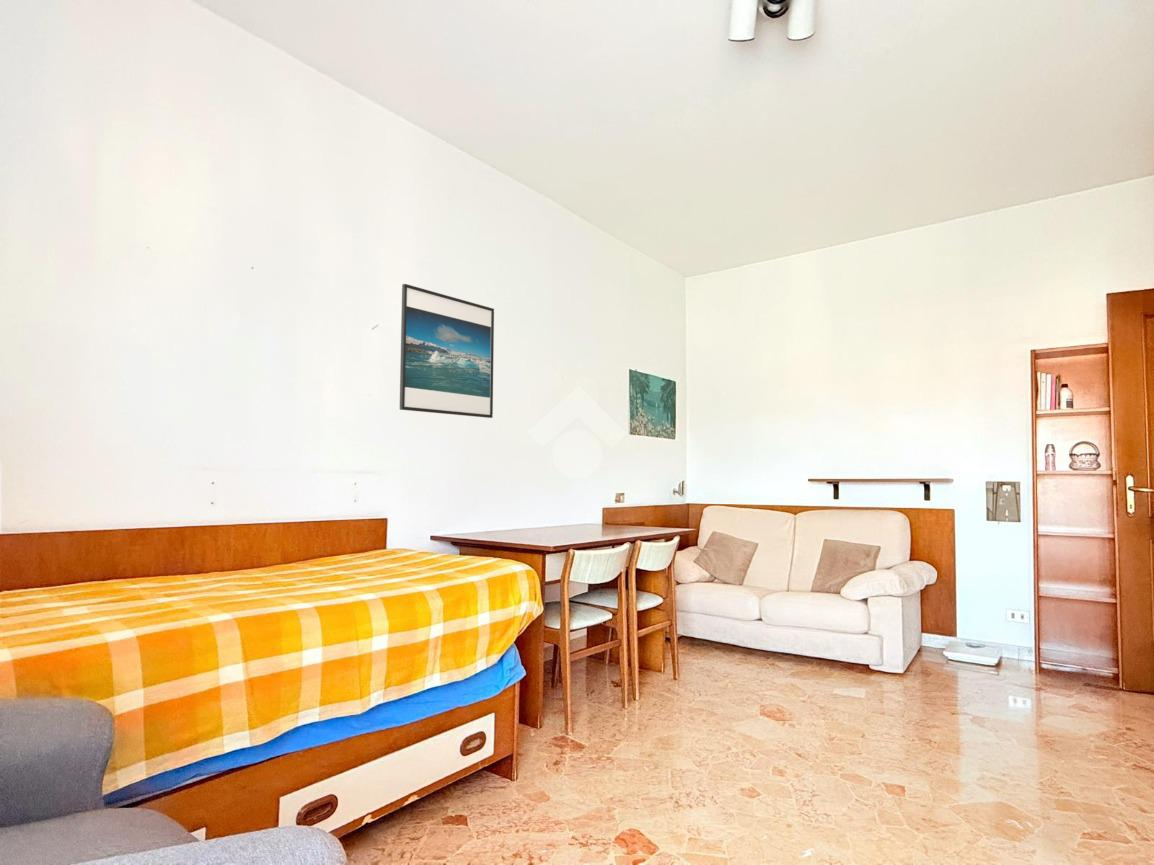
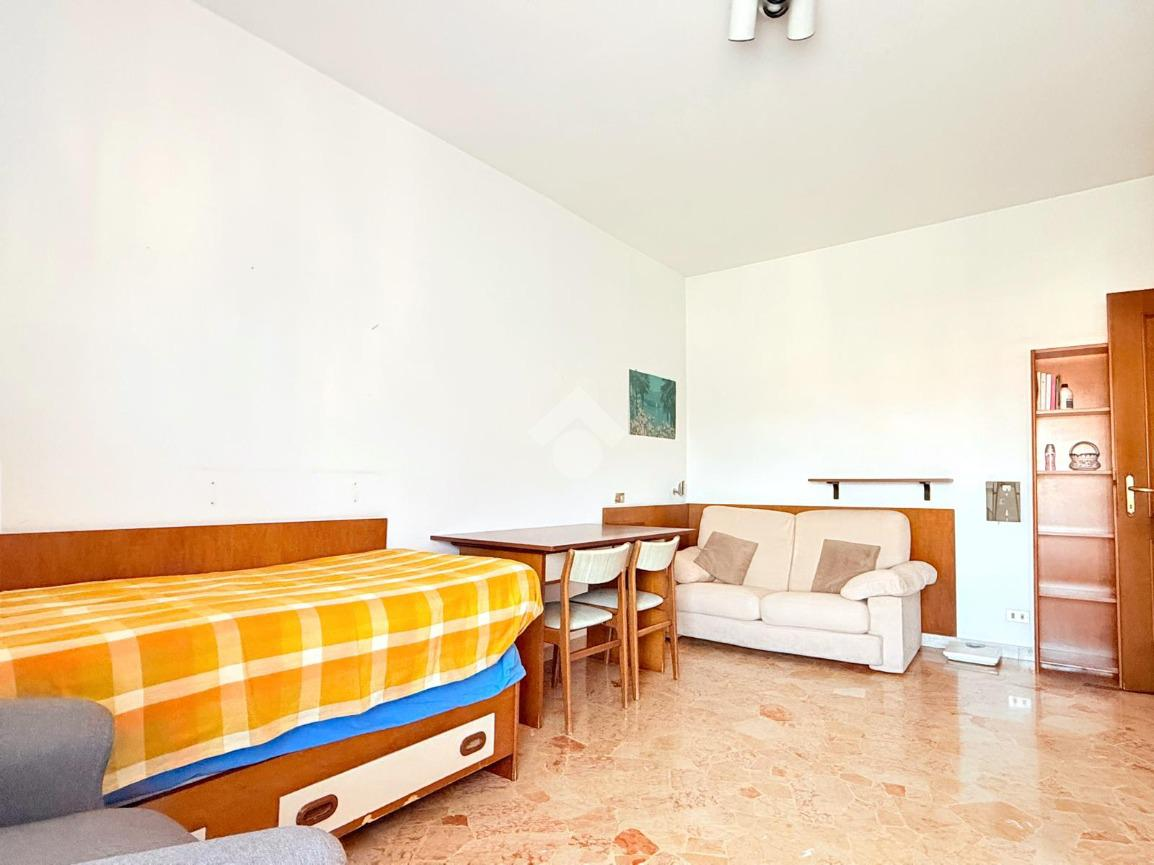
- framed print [399,283,495,419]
